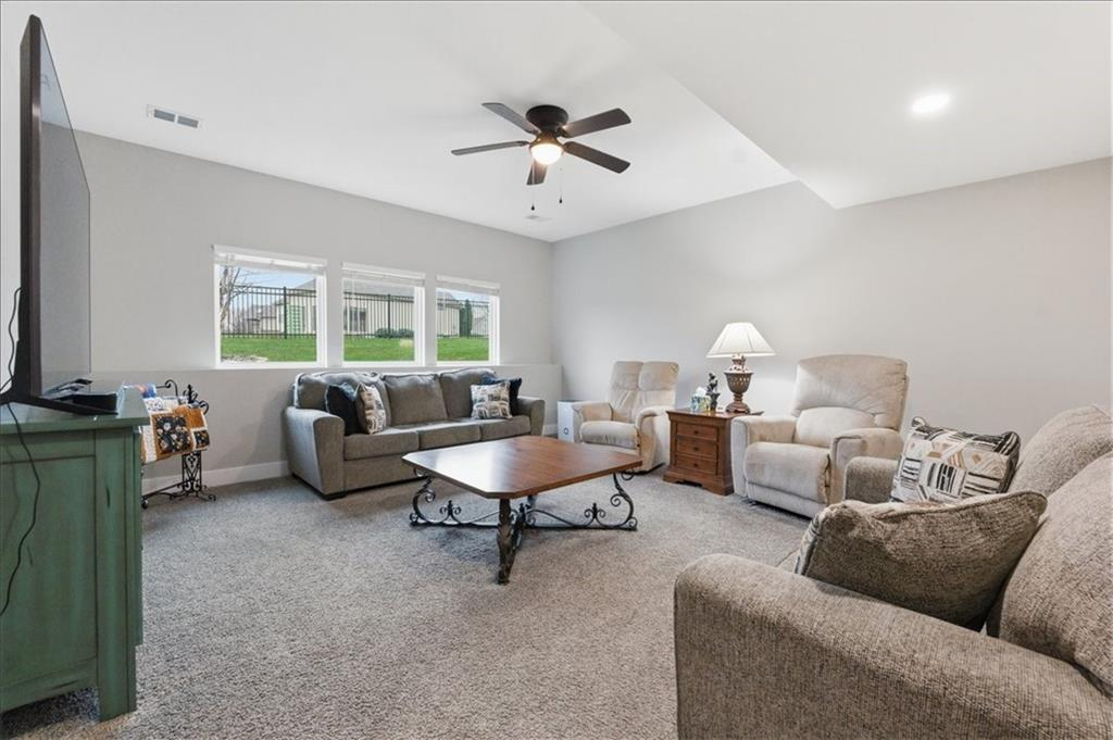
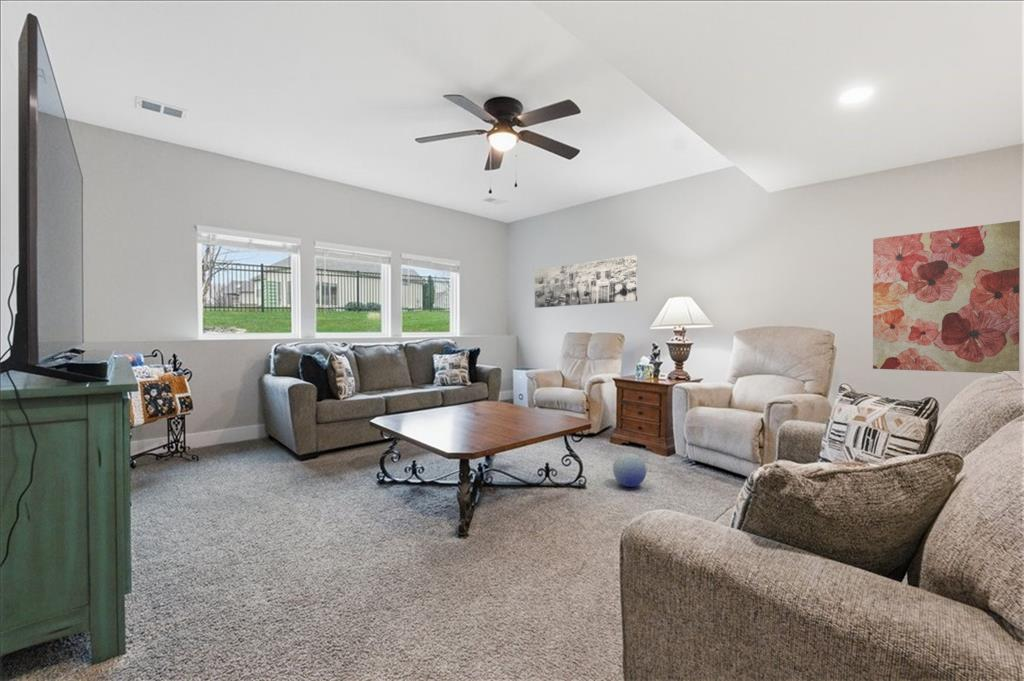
+ wall art [872,220,1021,374]
+ wall art [534,254,638,309]
+ ball [612,452,648,488]
